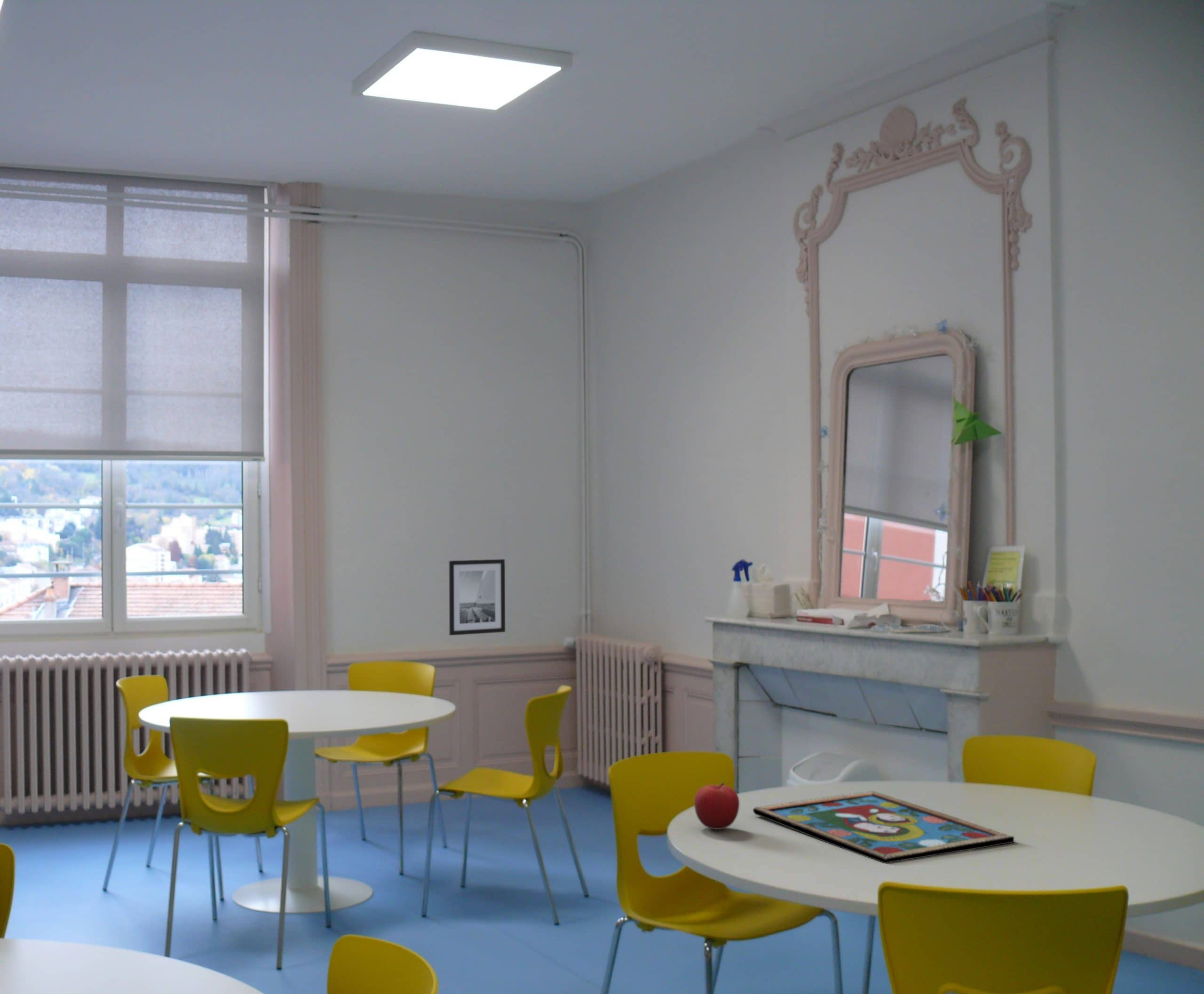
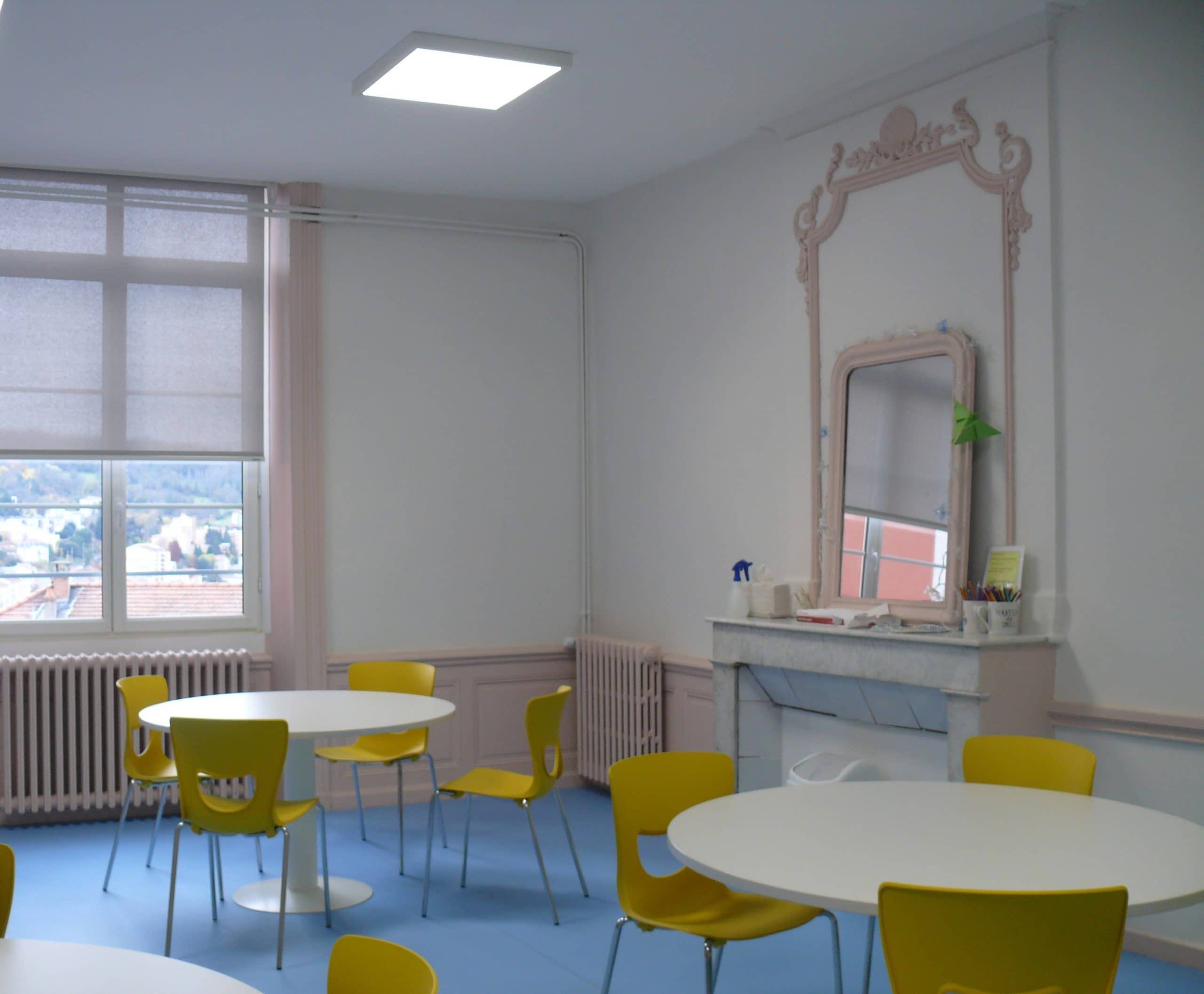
- wall art [449,559,506,636]
- fruit [694,782,740,830]
- framed painting [753,790,1015,864]
